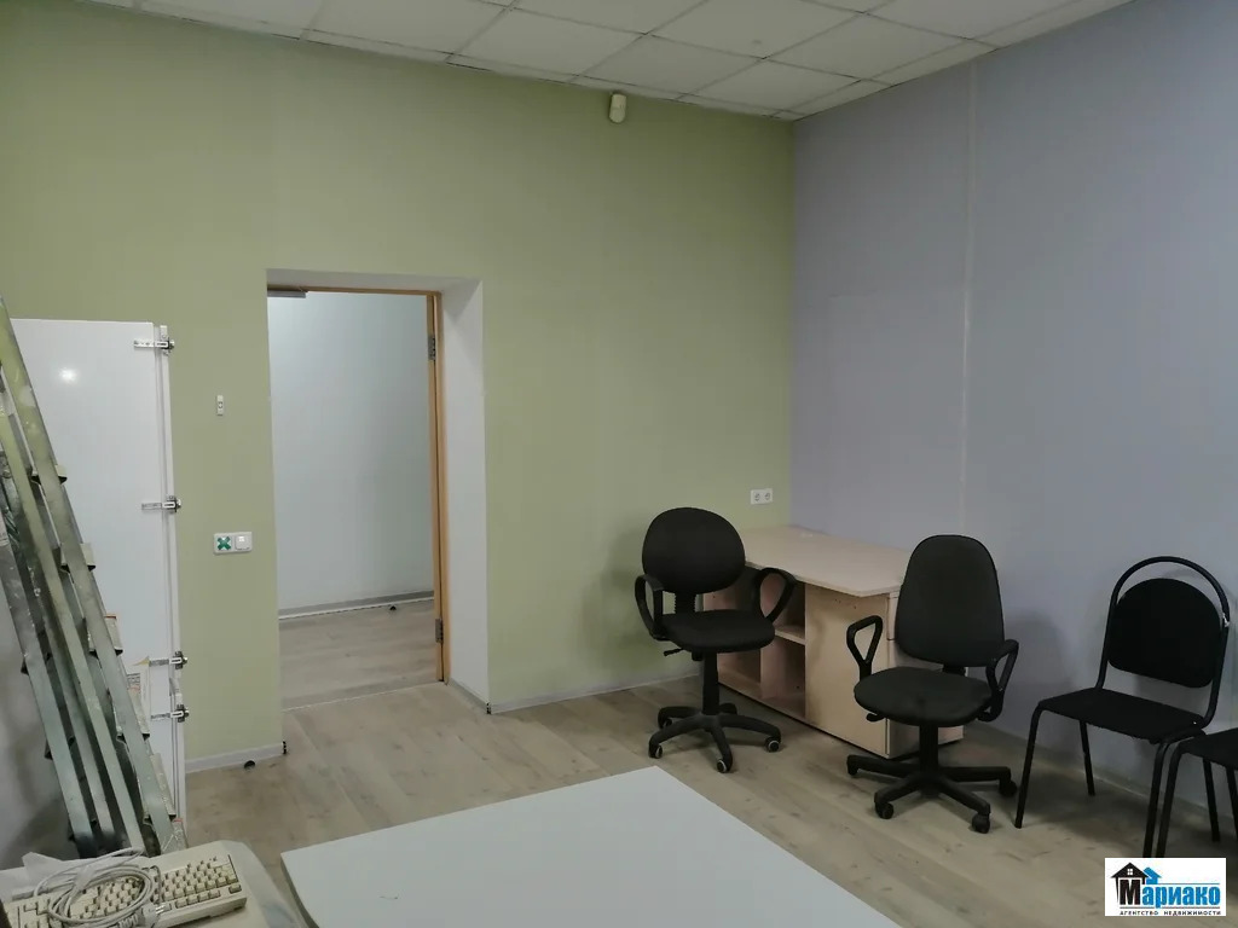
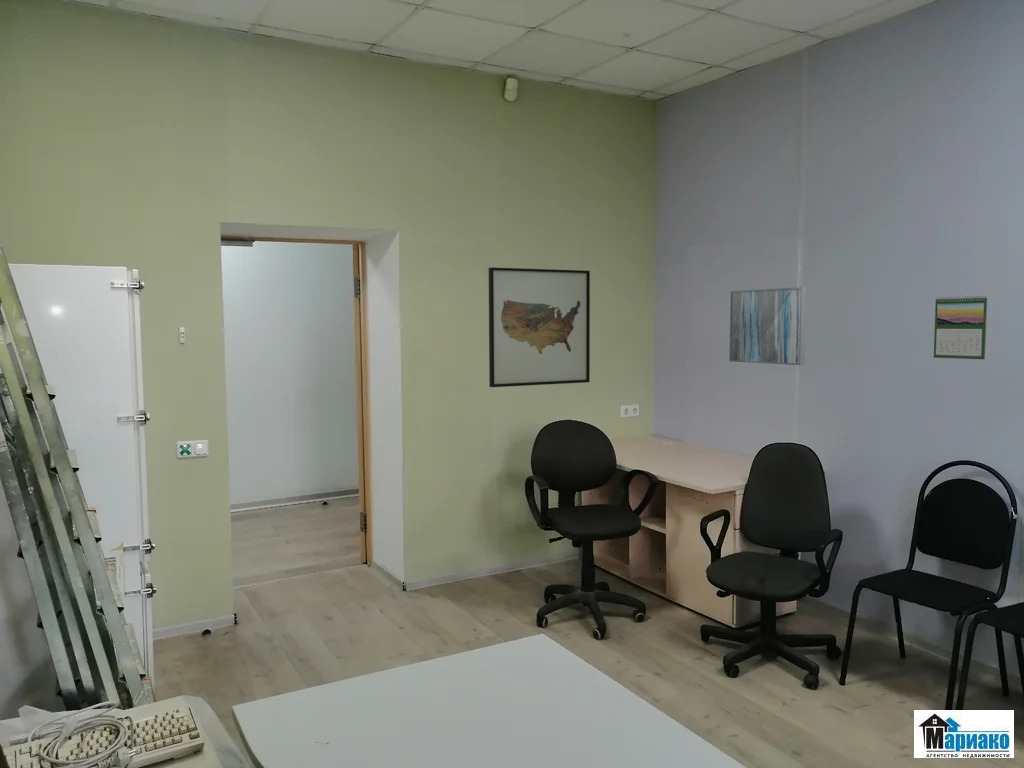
+ wall art [488,266,591,388]
+ wall art [728,286,807,366]
+ calendar [933,295,988,360]
